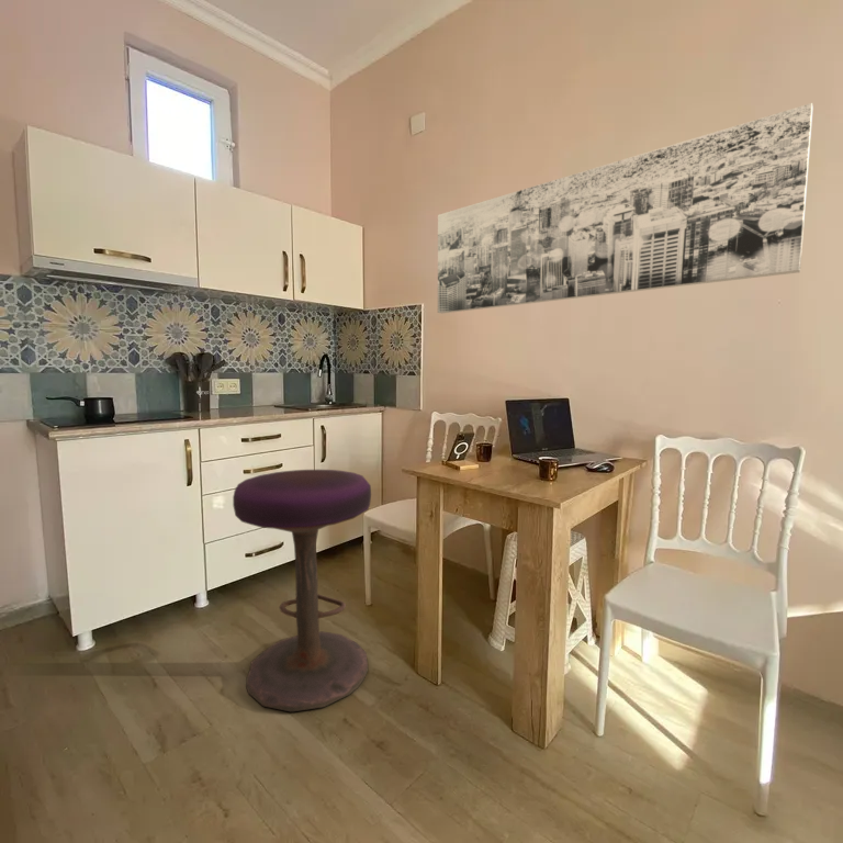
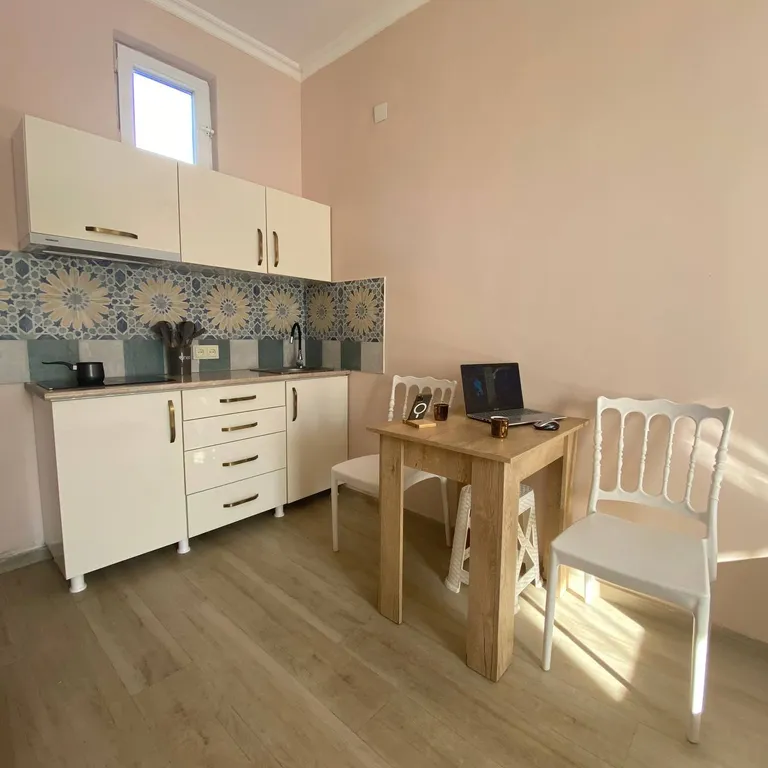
- wall art [437,102,814,314]
- stool [232,469,372,713]
